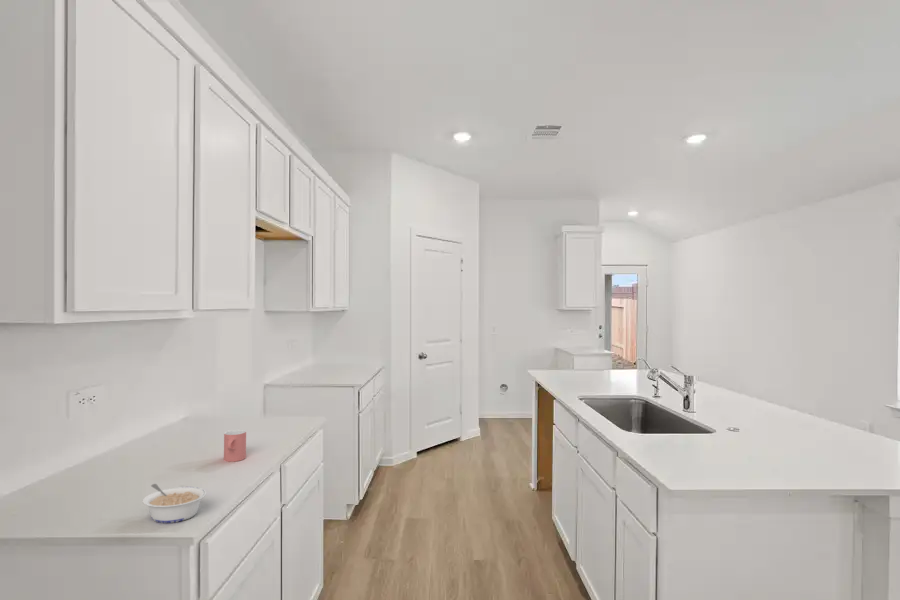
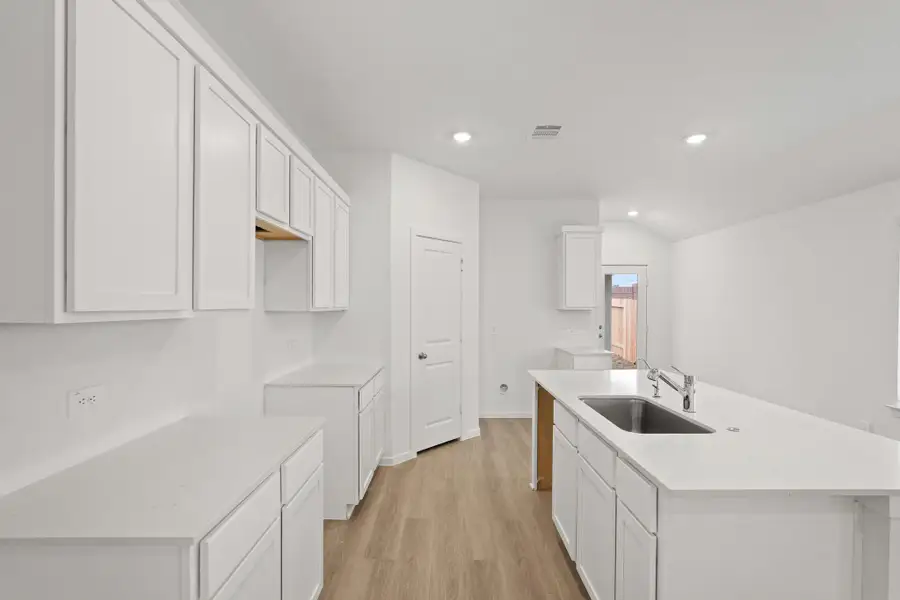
- cup [223,429,247,463]
- legume [142,483,207,524]
